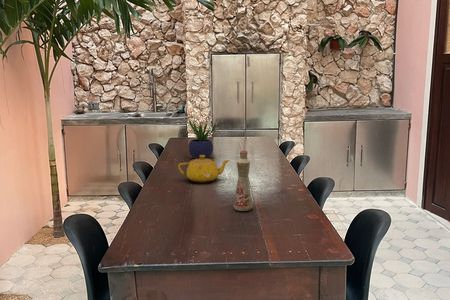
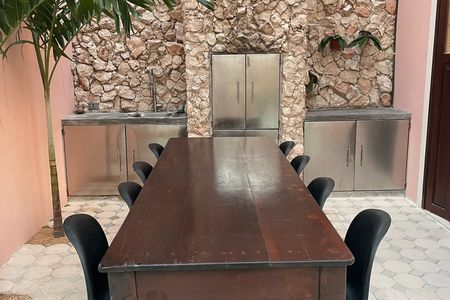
- bottle [233,149,254,212]
- potted plant [187,117,218,159]
- teapot [177,155,231,184]
